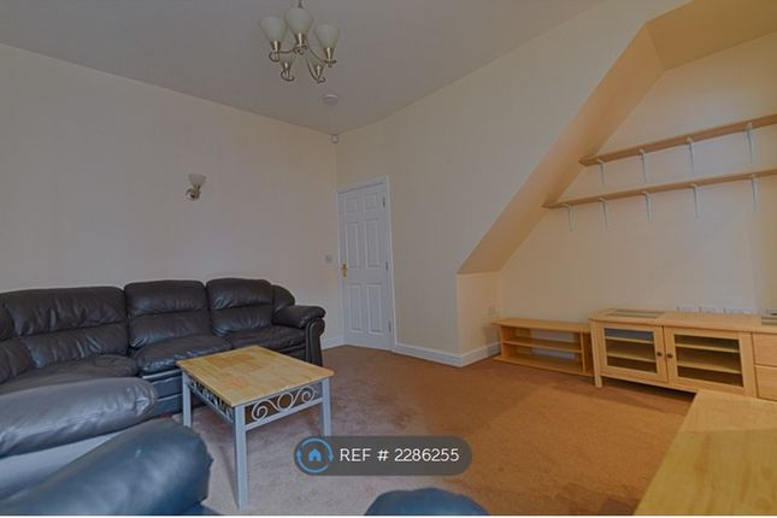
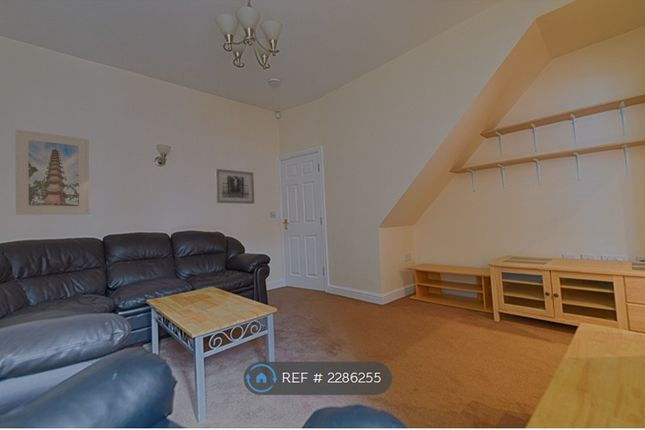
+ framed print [15,129,91,215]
+ wall art [214,168,255,205]
